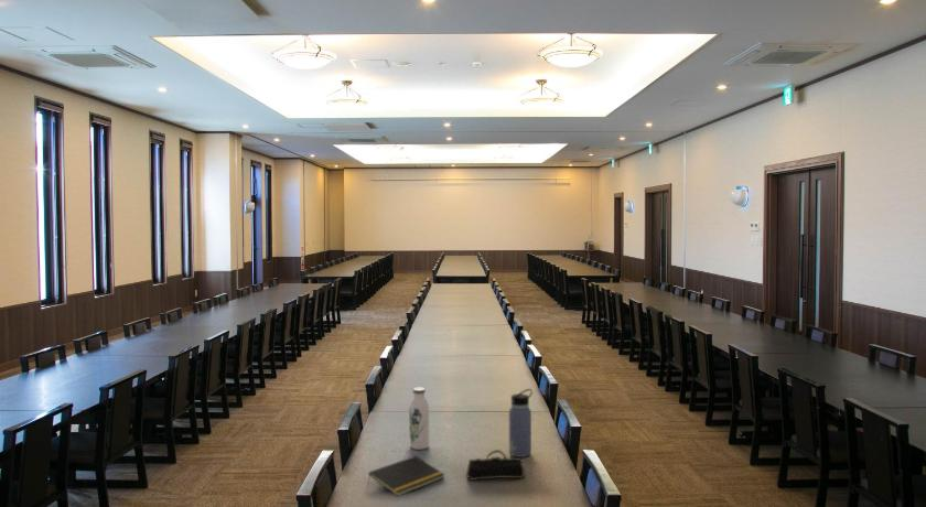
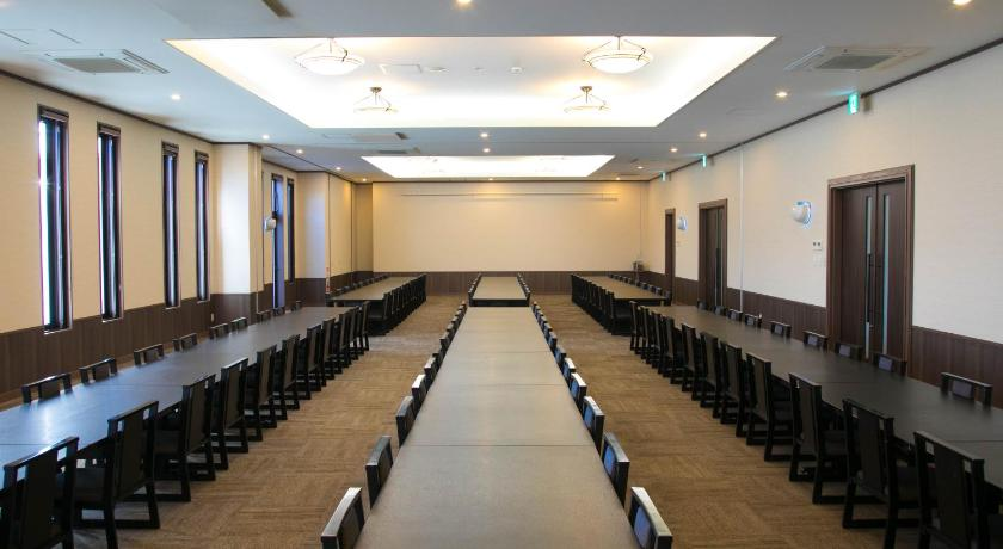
- water bottle [508,388,534,459]
- water bottle [408,387,430,451]
- notepad [367,455,446,497]
- pencil case [465,449,526,482]
